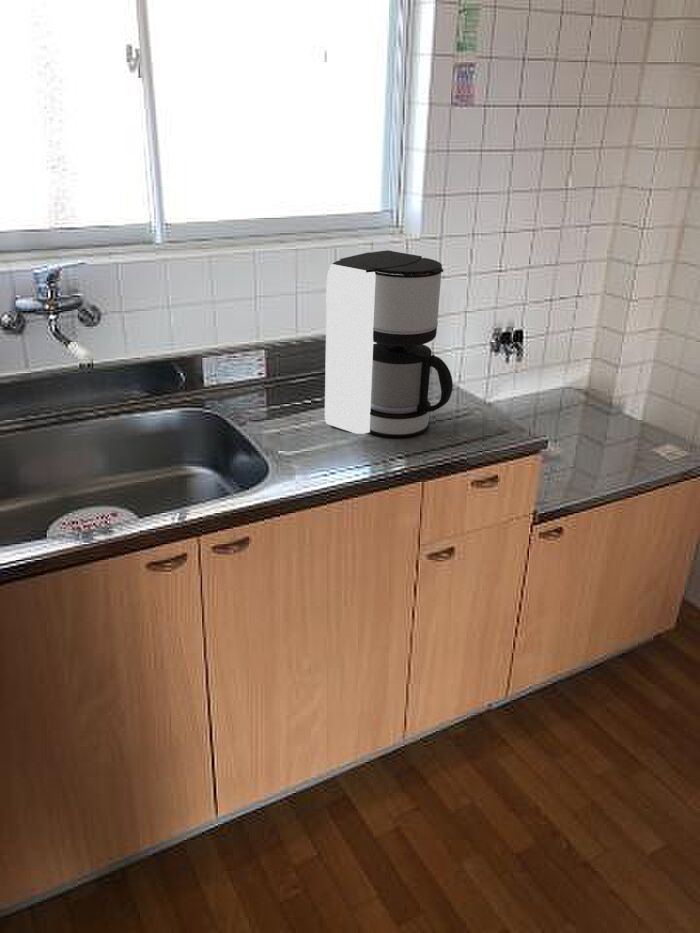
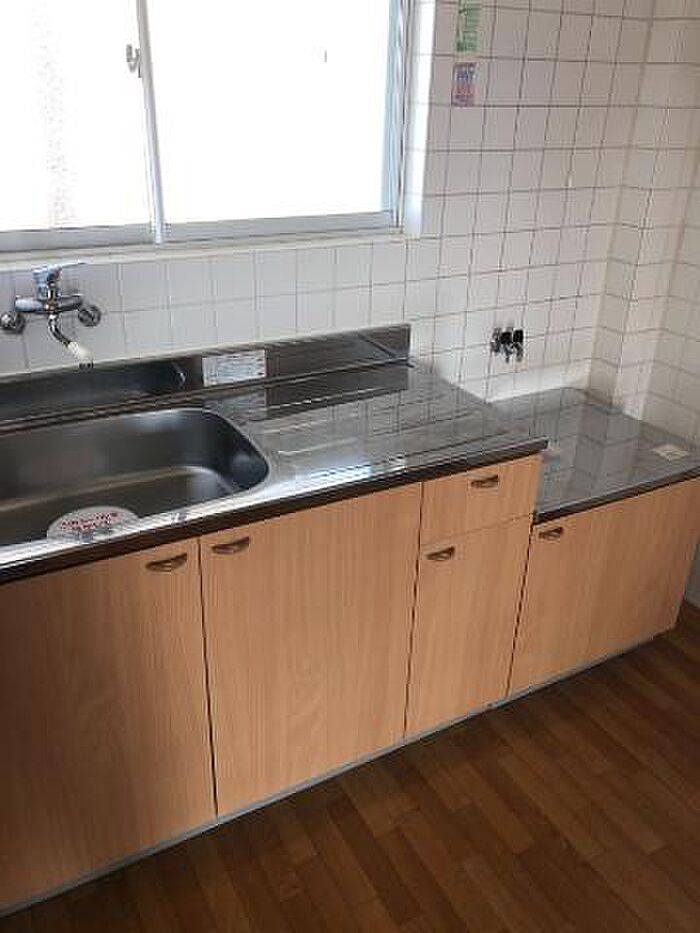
- coffee maker [324,249,454,439]
